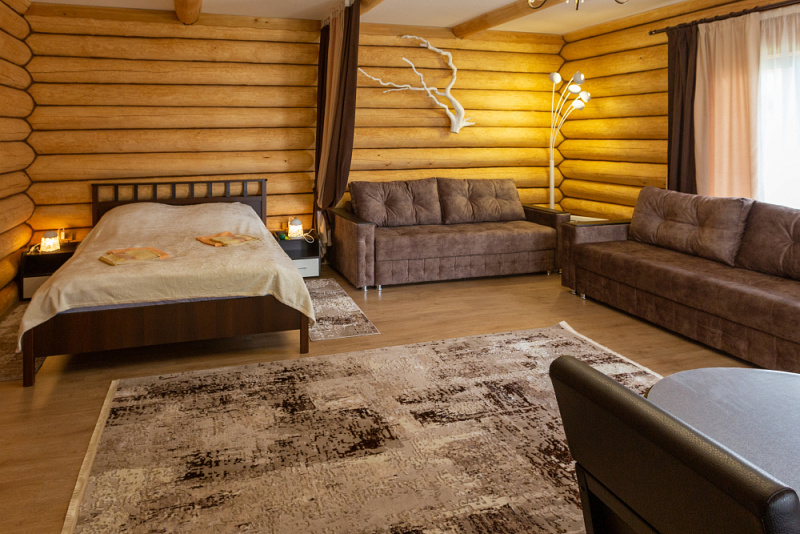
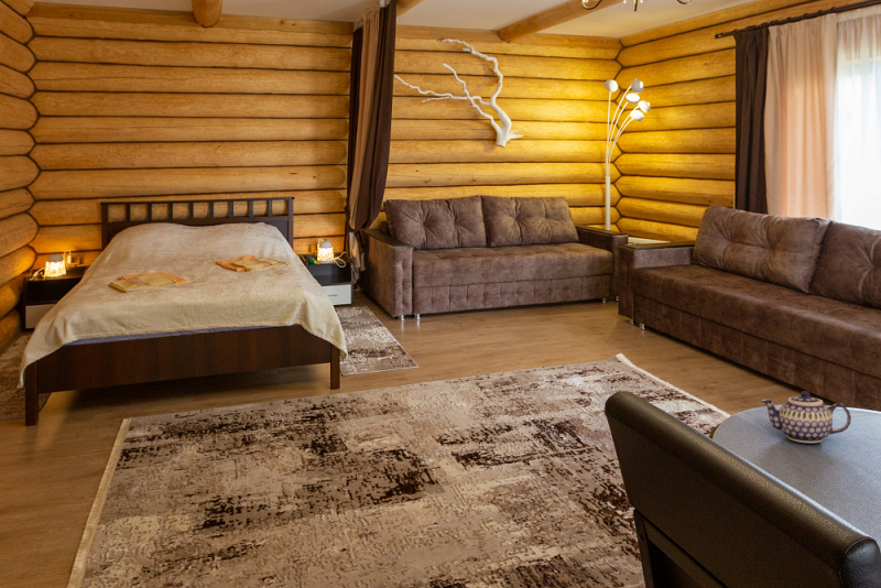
+ teapot [760,390,852,444]
